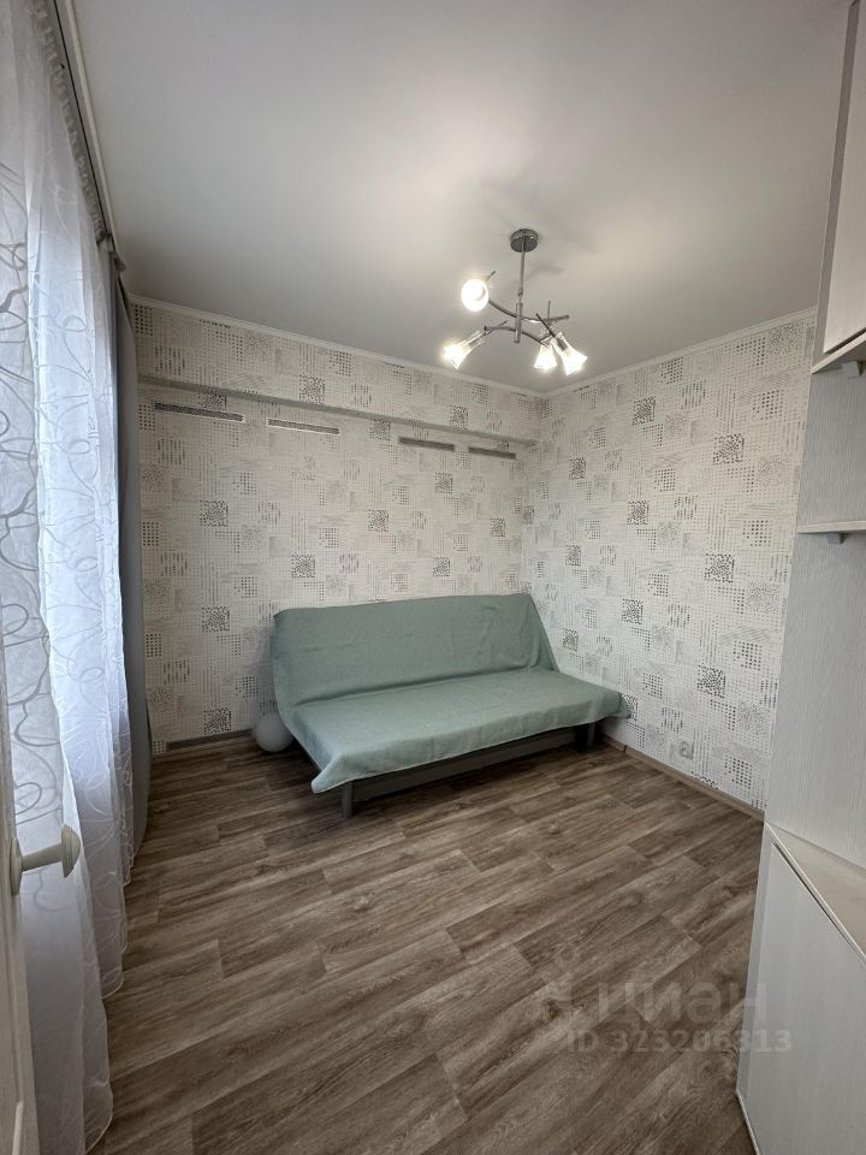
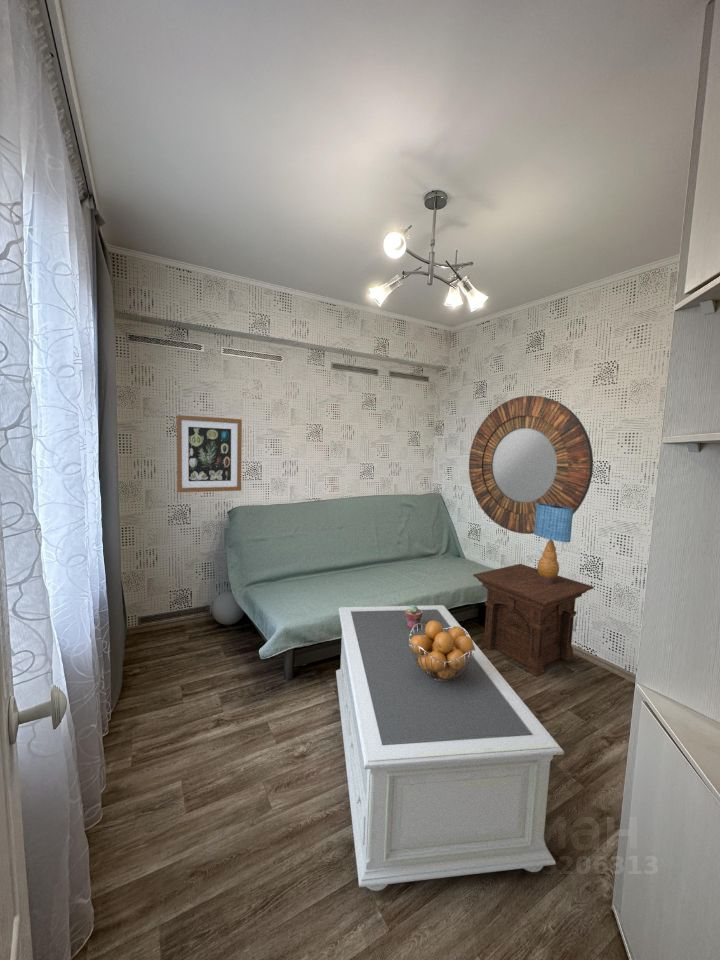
+ coffee table [335,604,565,892]
+ wall art [176,414,243,493]
+ home mirror [468,395,594,535]
+ potted succulent [405,604,422,629]
+ fruit basket [409,621,475,682]
+ side table [472,563,595,677]
+ table lamp [533,503,574,584]
